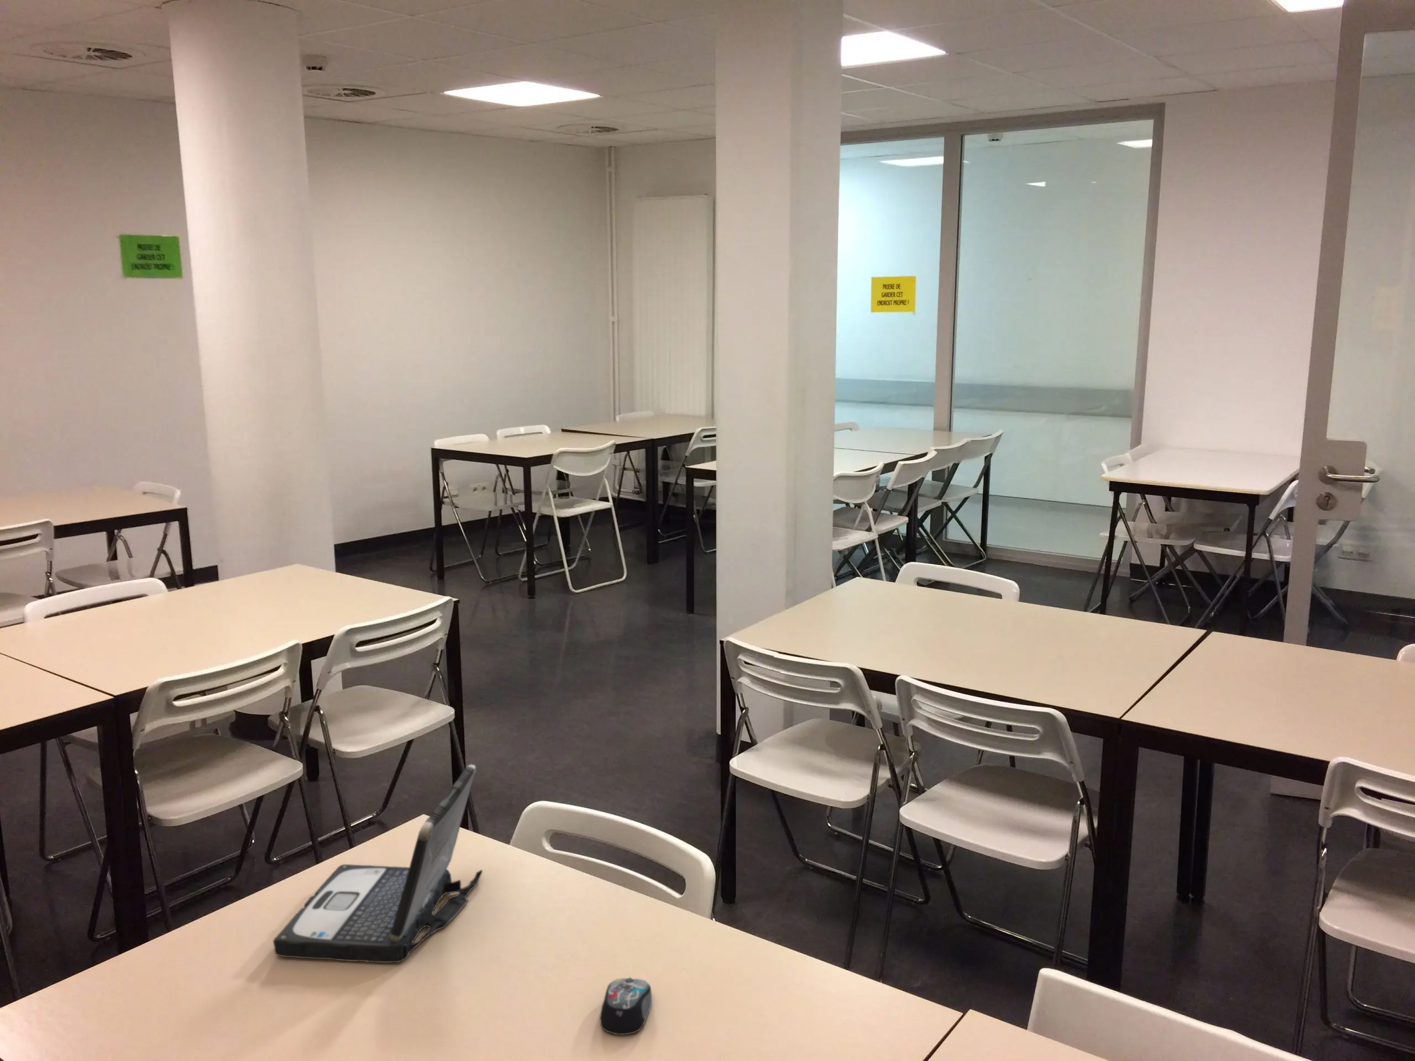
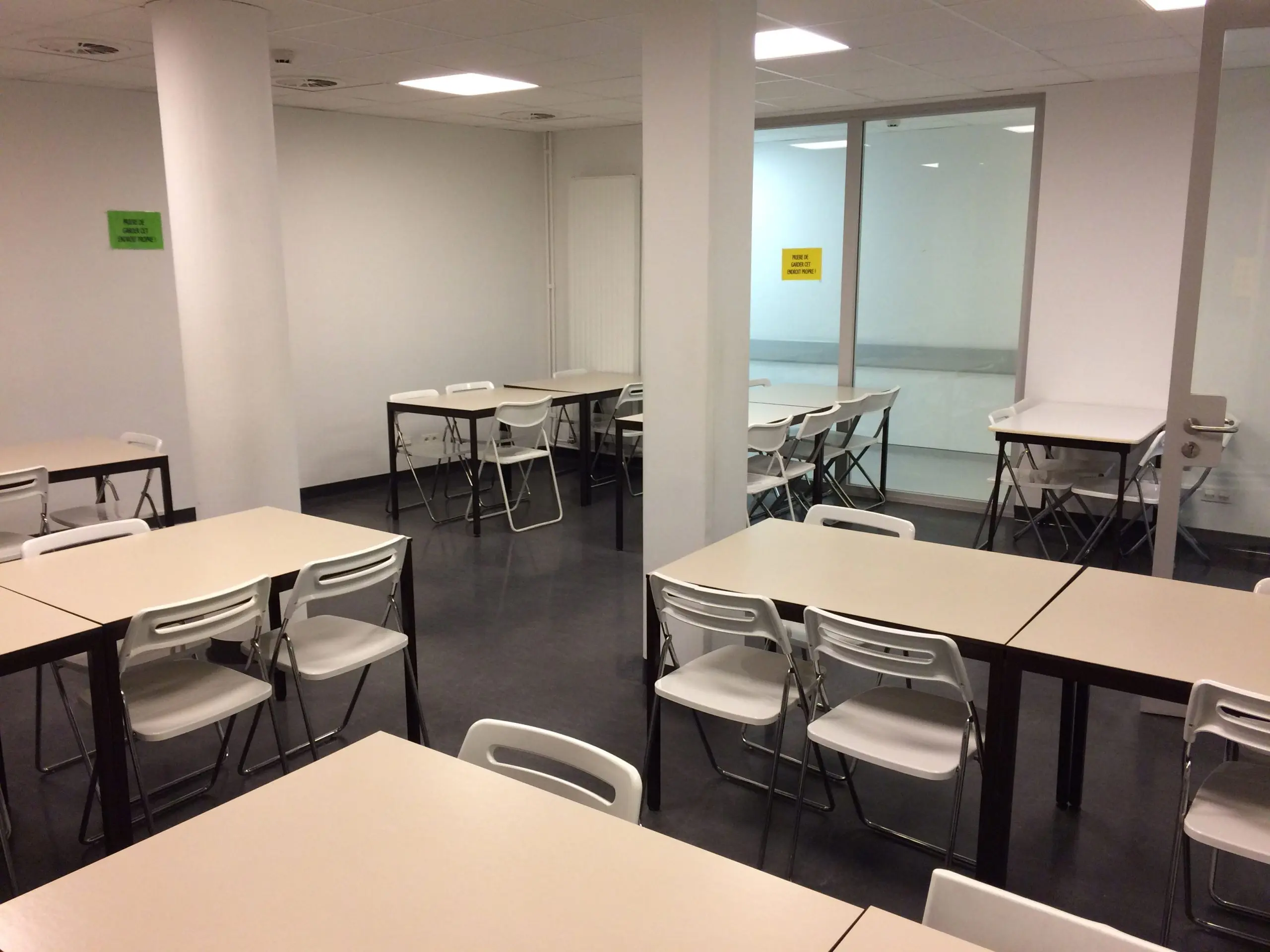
- laptop [273,765,484,964]
- computer mouse [599,977,652,1035]
